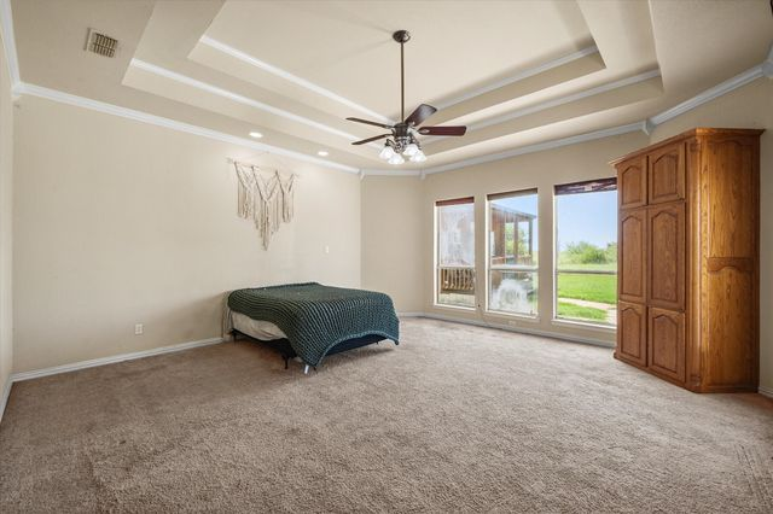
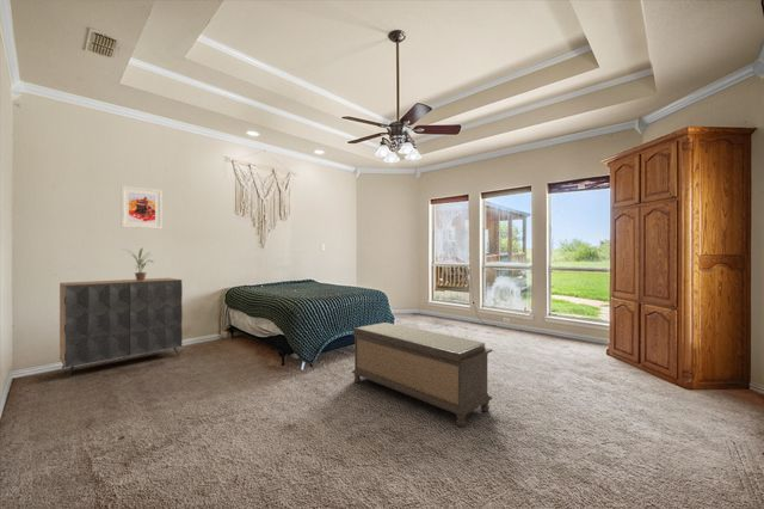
+ bench [350,321,493,428]
+ dresser [58,277,184,379]
+ potted plant [121,247,155,281]
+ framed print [121,184,162,231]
